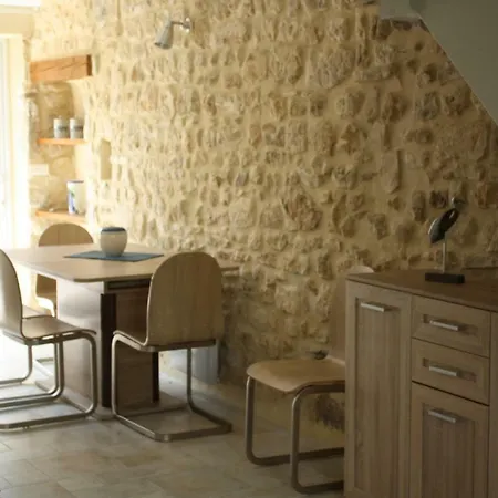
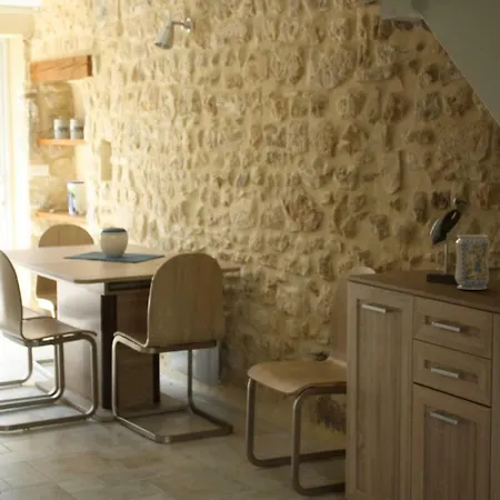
+ vase [454,233,490,291]
